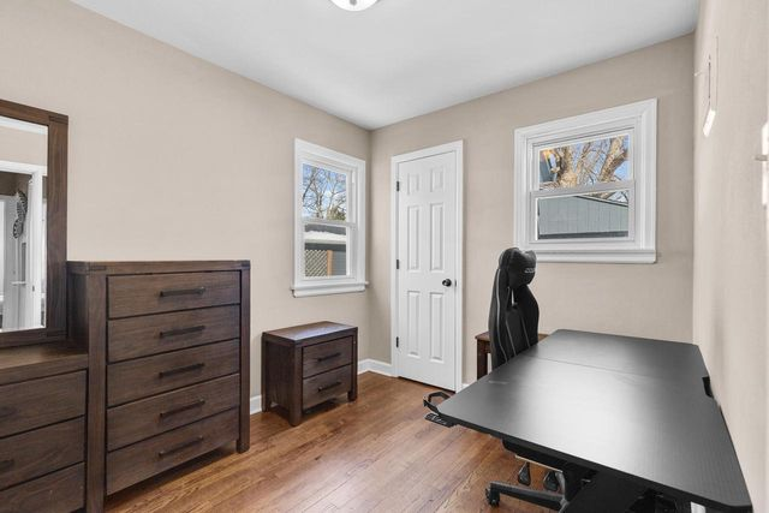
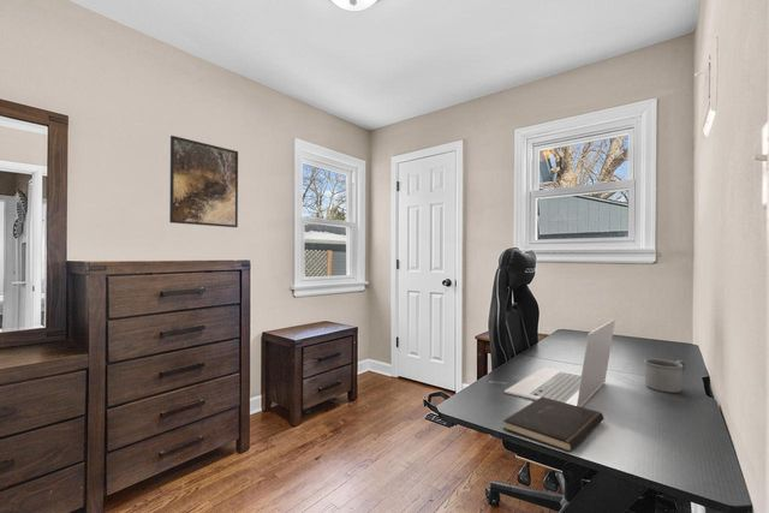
+ hardcover book [502,396,604,453]
+ mug [643,358,687,394]
+ laptop [503,318,616,407]
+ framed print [168,135,239,228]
